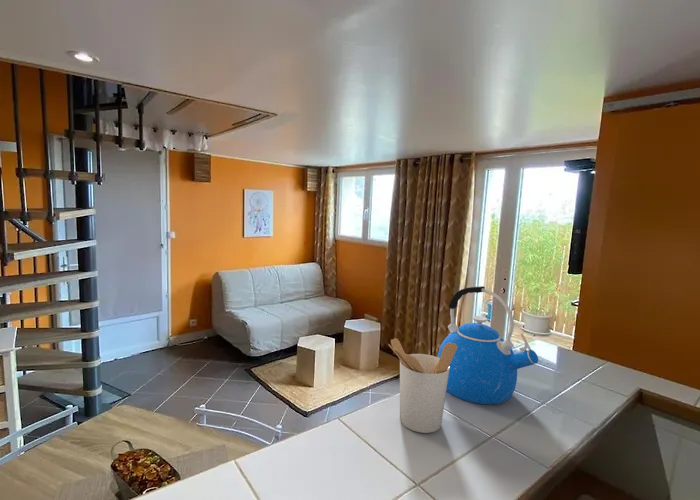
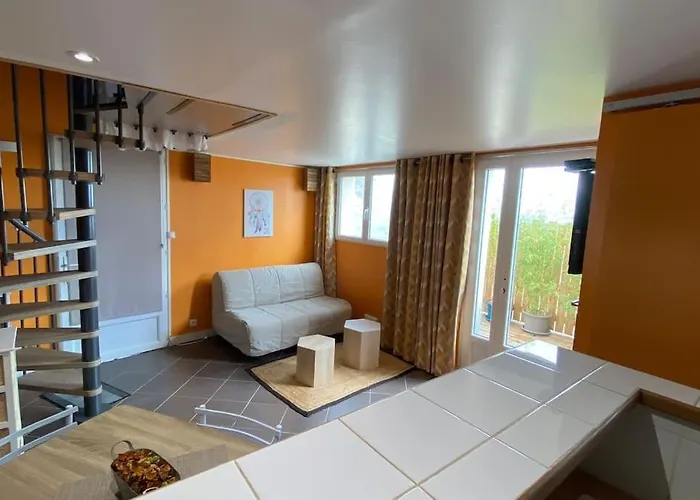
- kettle [437,285,539,405]
- utensil holder [387,337,457,434]
